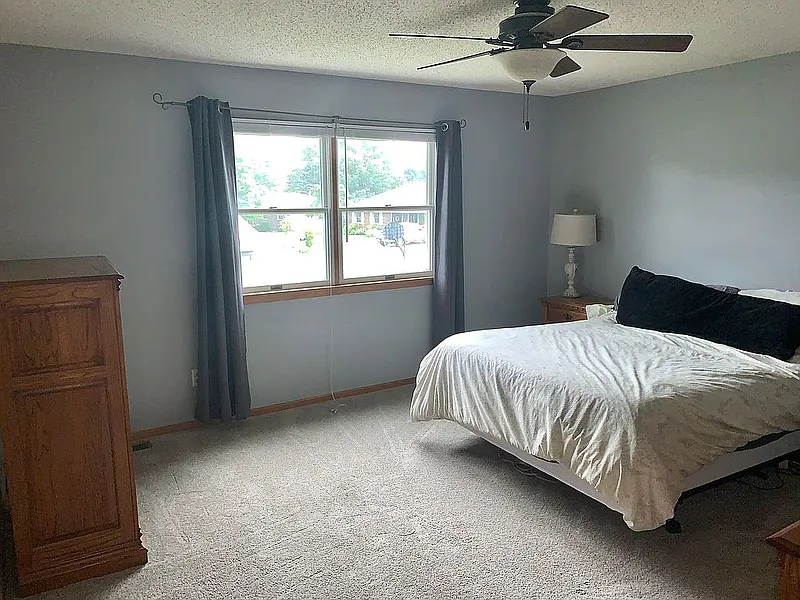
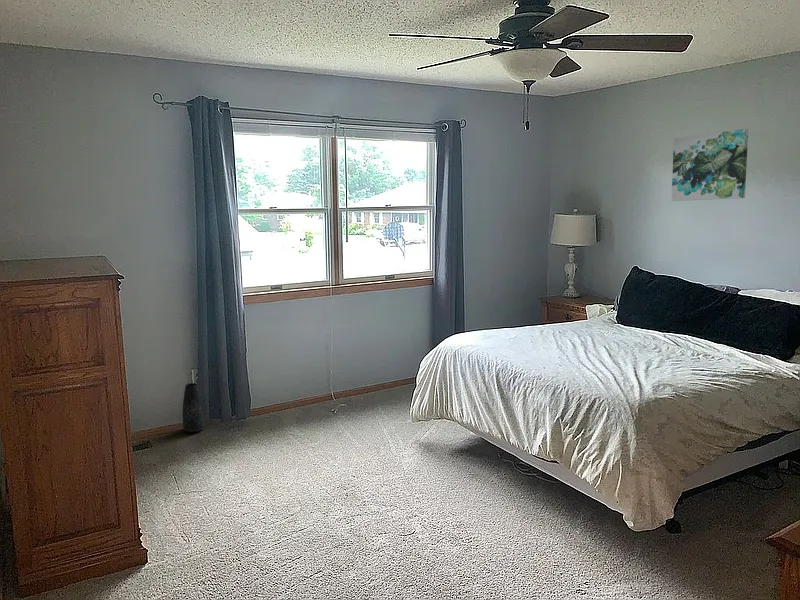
+ wall art [671,128,749,202]
+ vase [182,382,205,433]
